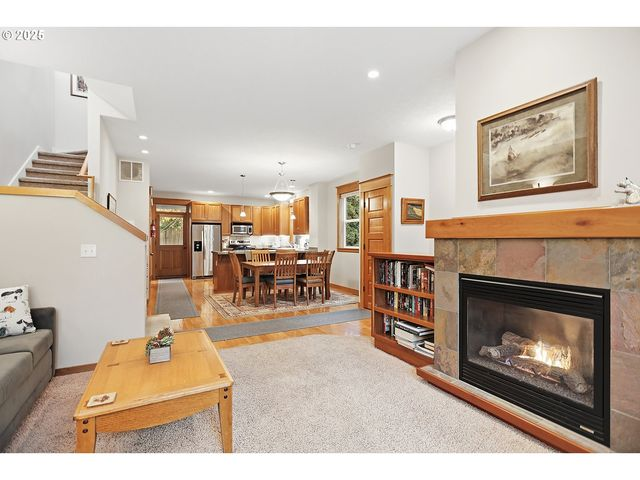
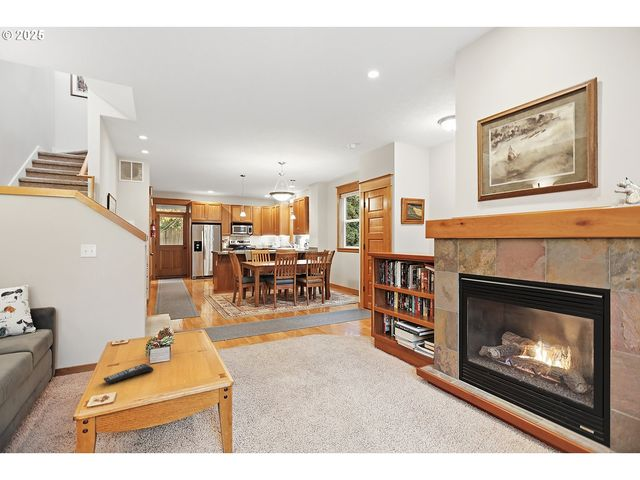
+ remote control [102,363,155,385]
